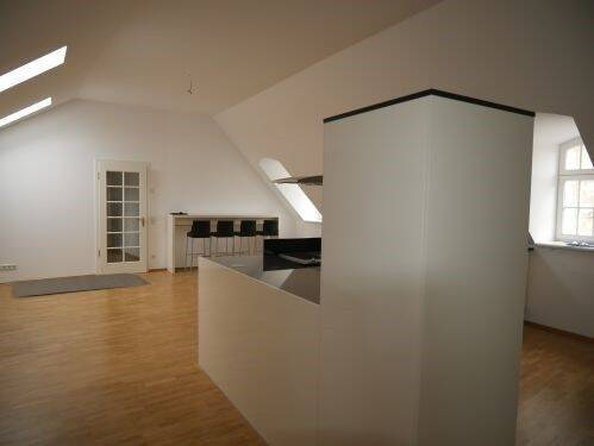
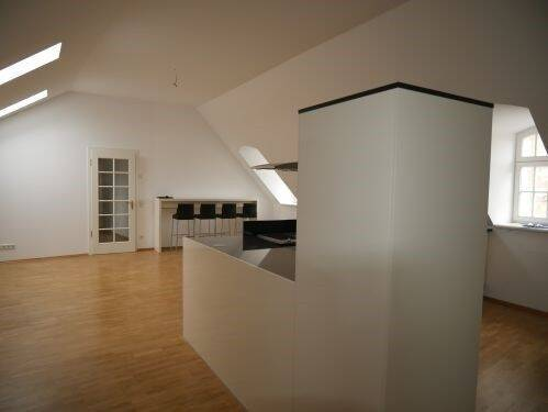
- rug [11,272,152,299]
